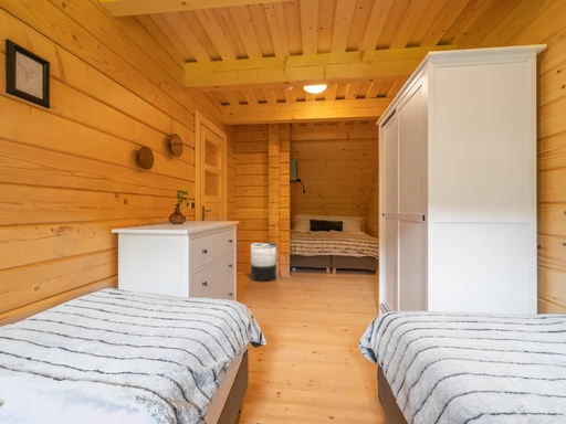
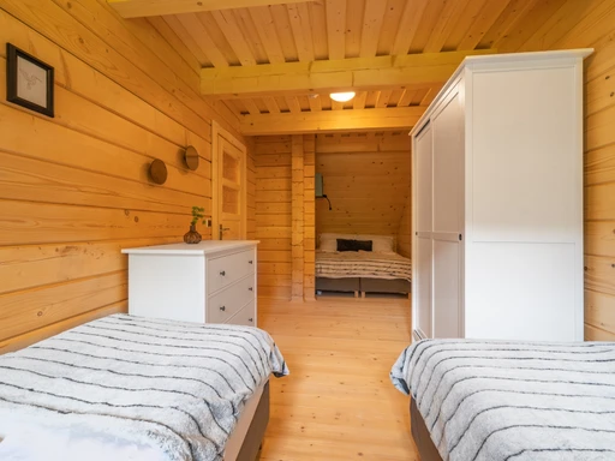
- trash can [250,242,277,283]
